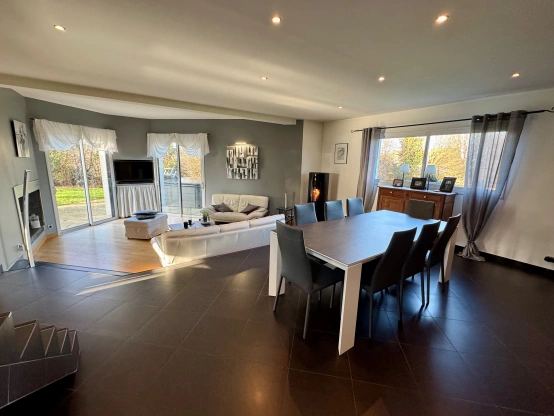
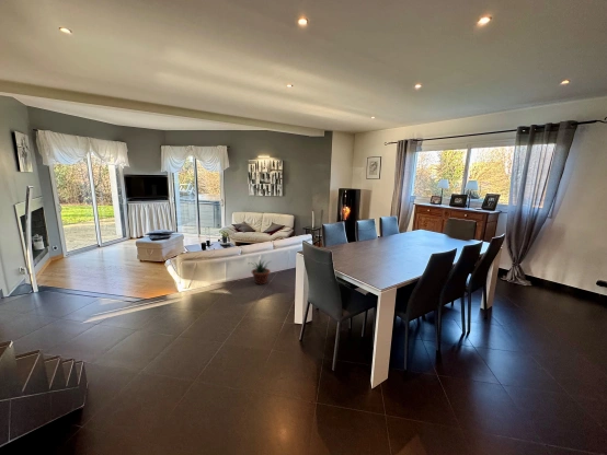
+ potted plant [249,258,272,285]
